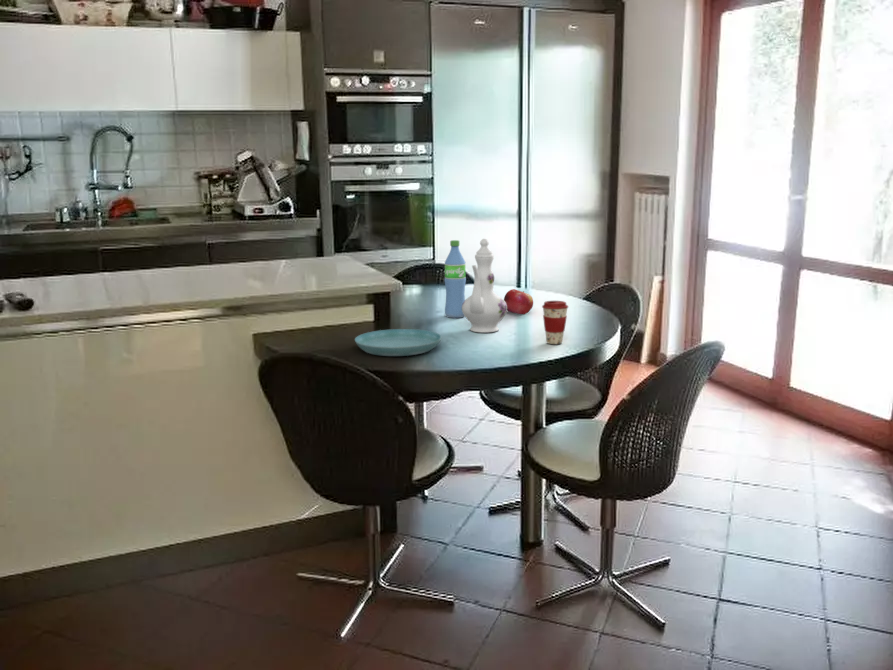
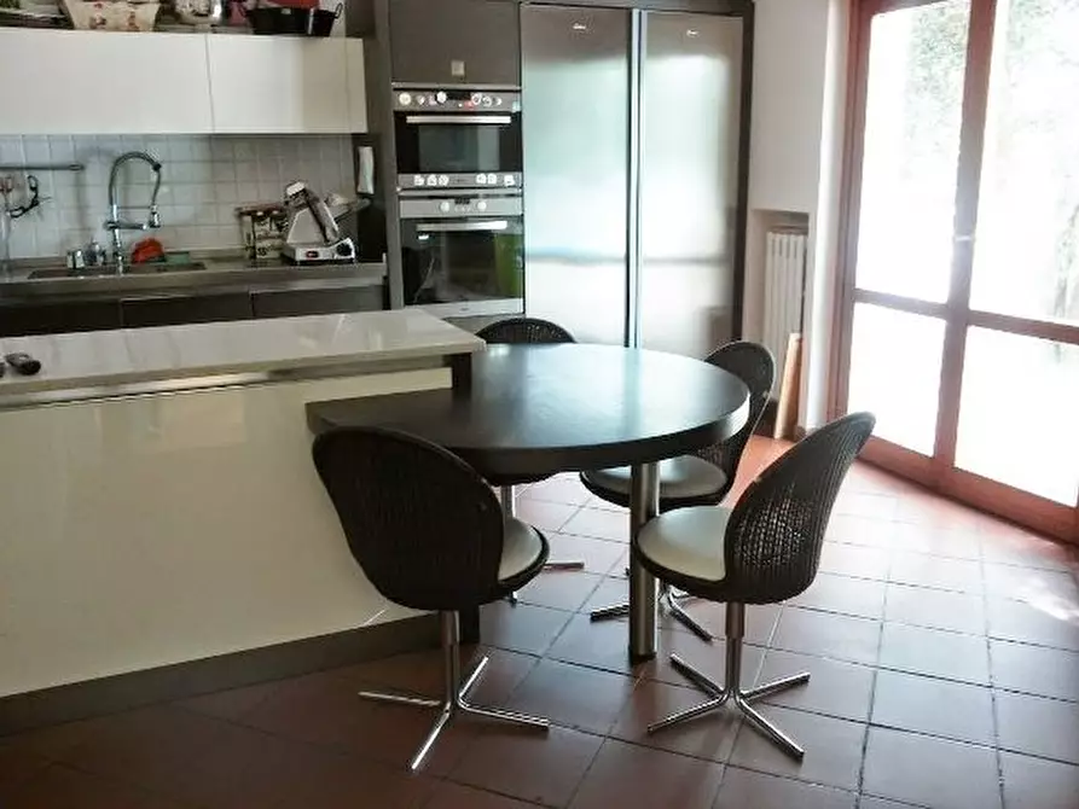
- saucer [354,328,442,357]
- fruit [503,288,534,315]
- water bottle [443,239,467,319]
- chinaware [462,238,507,333]
- coffee cup [541,300,569,345]
